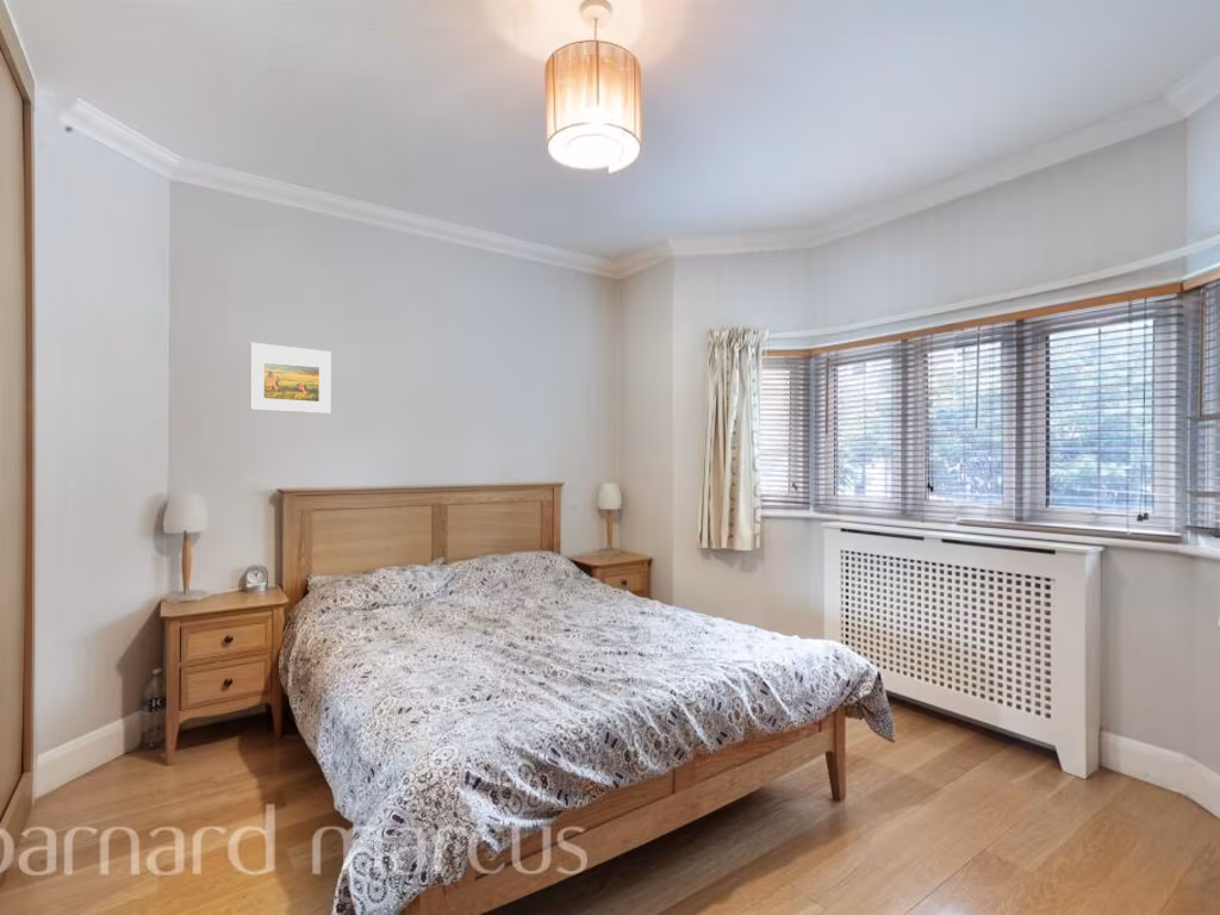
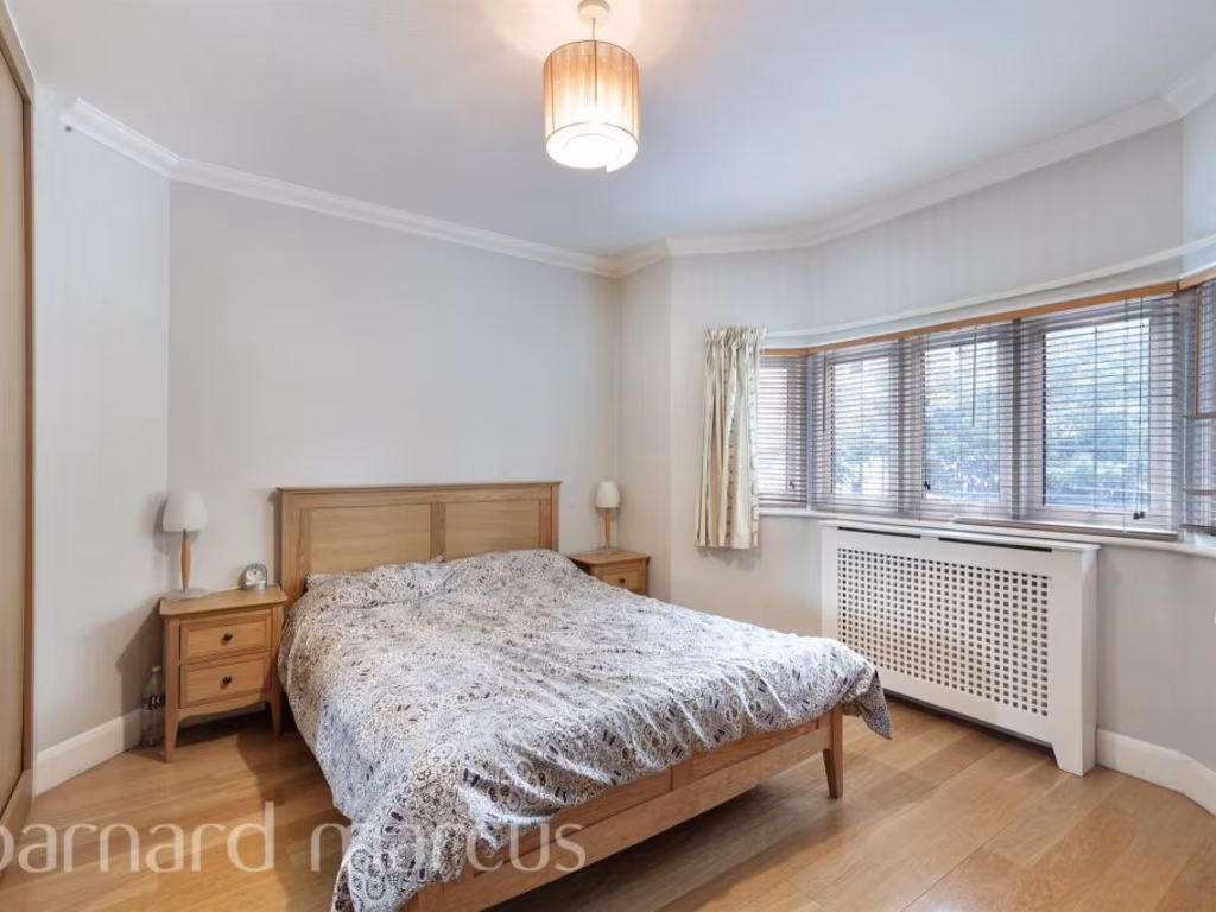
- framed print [249,342,332,415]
